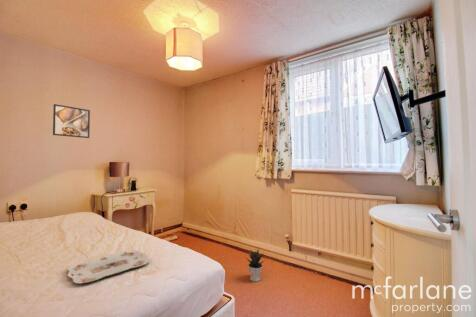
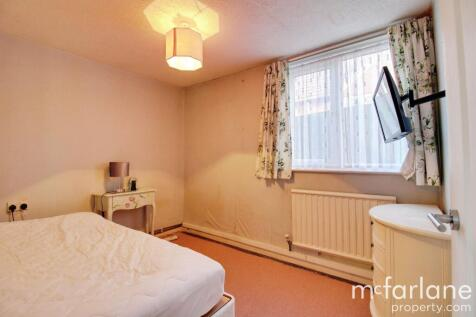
- potted plant [244,248,265,282]
- serving tray [67,249,151,285]
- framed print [52,103,91,139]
